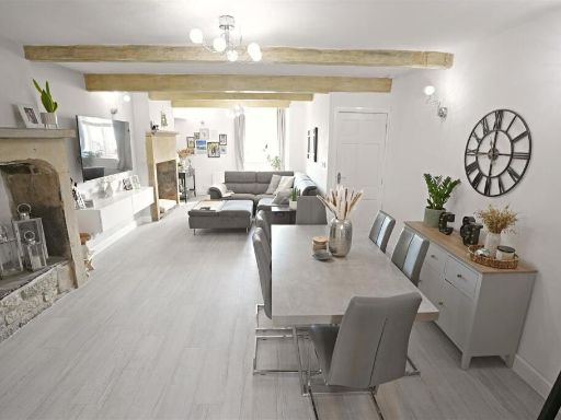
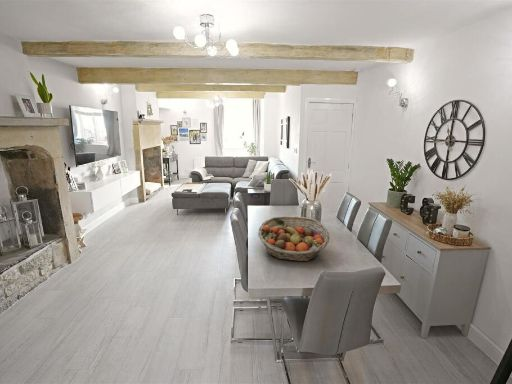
+ fruit basket [257,215,331,262]
